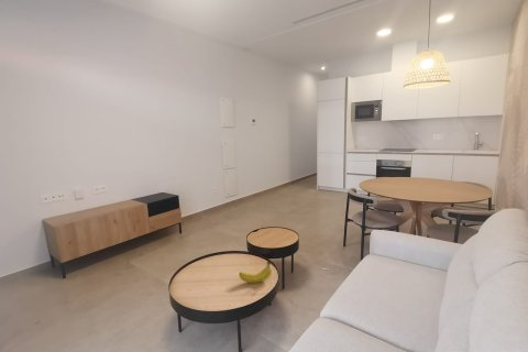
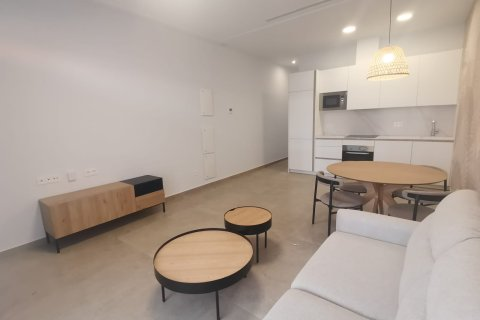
- fruit [238,260,273,284]
